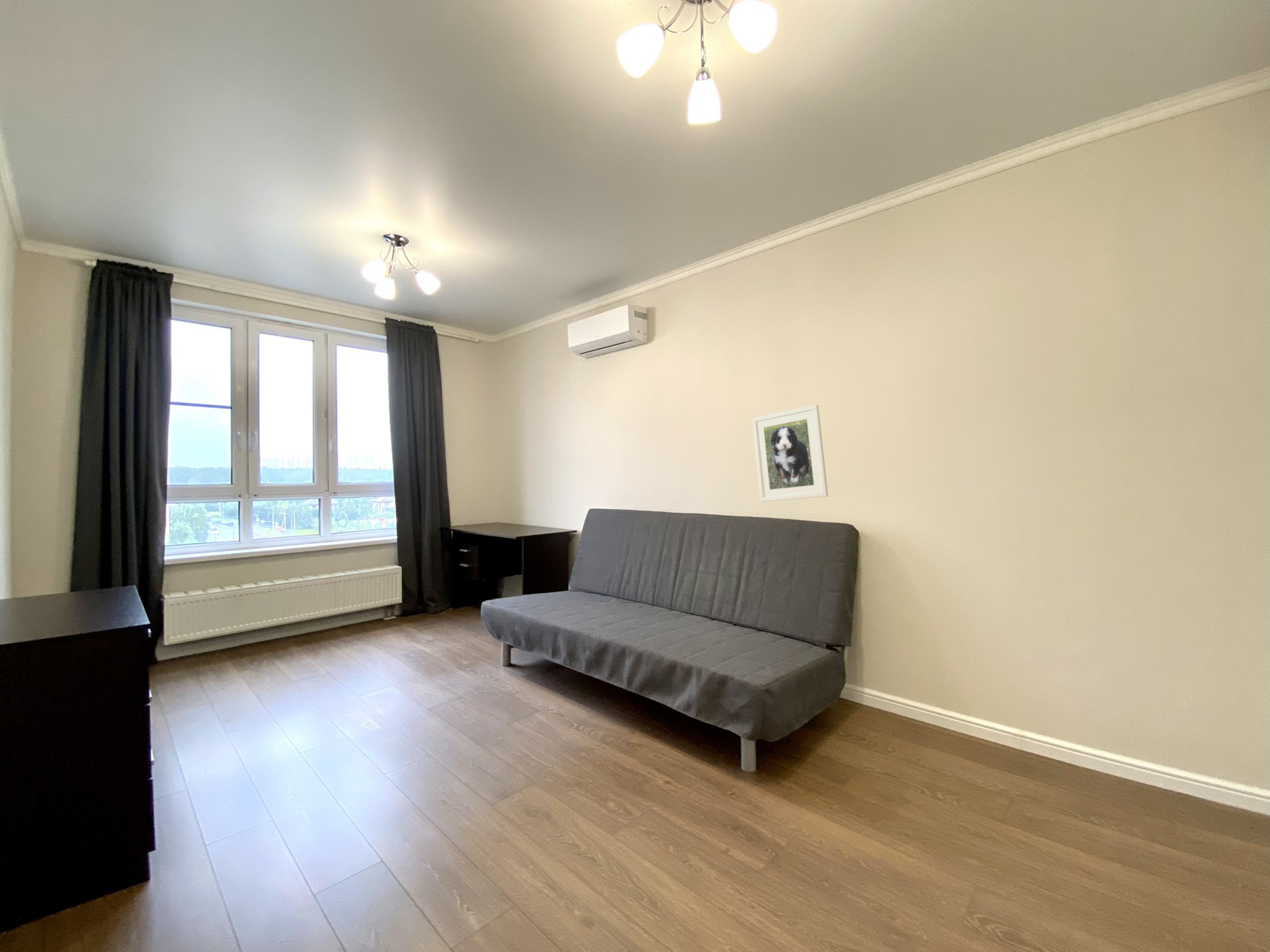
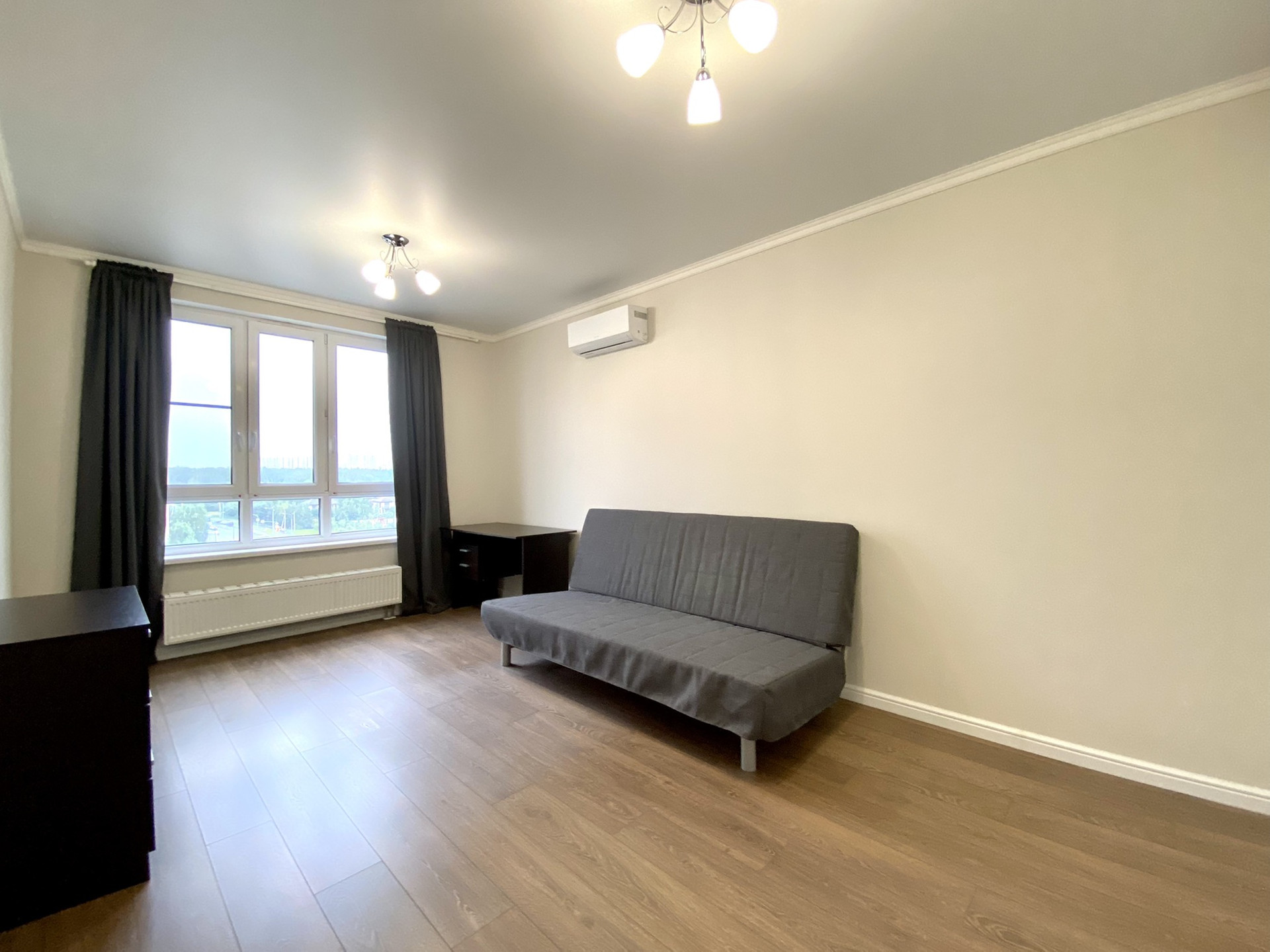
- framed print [751,404,829,503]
